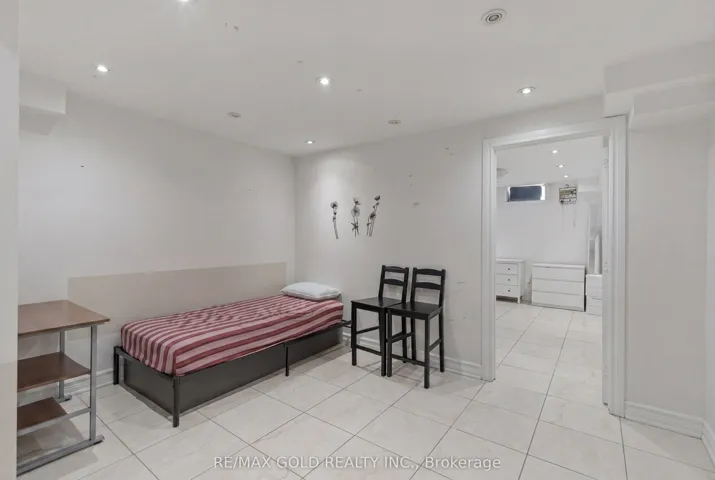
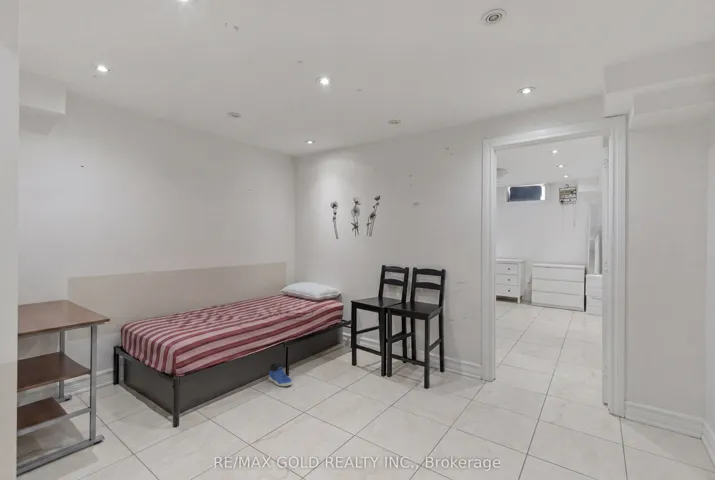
+ sneaker [268,362,293,387]
